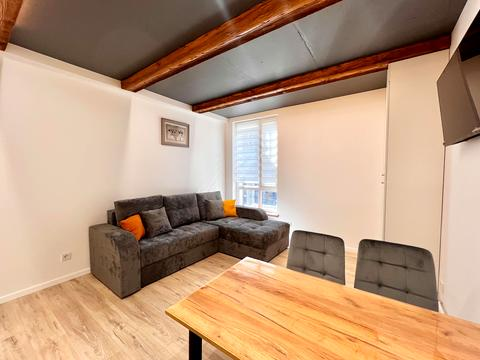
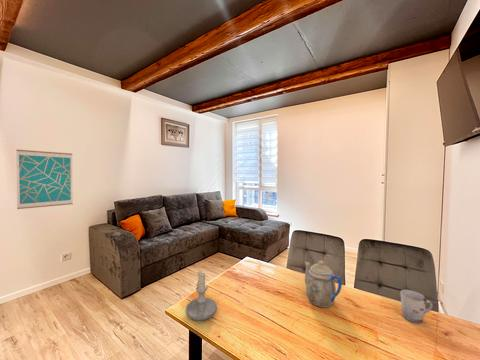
+ teapot [304,260,343,308]
+ cup [399,289,433,325]
+ wall art [15,149,74,210]
+ candle [184,269,218,322]
